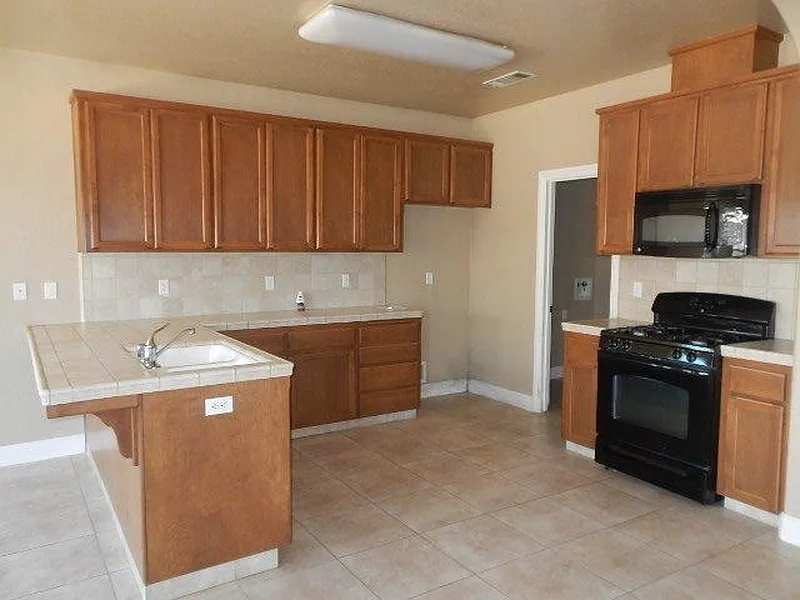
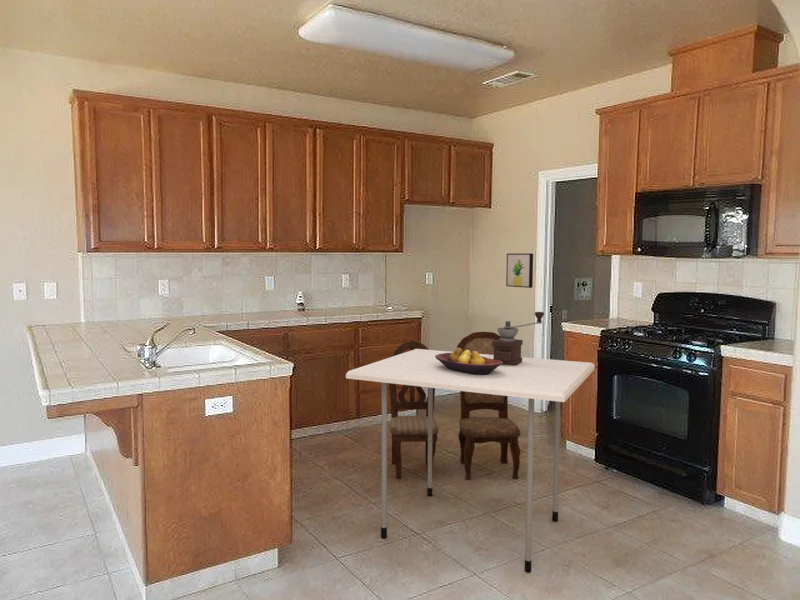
+ coffee grinder [492,311,545,366]
+ dining table [345,349,596,574]
+ wall art [505,253,534,289]
+ fruit bowl [435,348,503,375]
+ dining chair [388,331,521,480]
